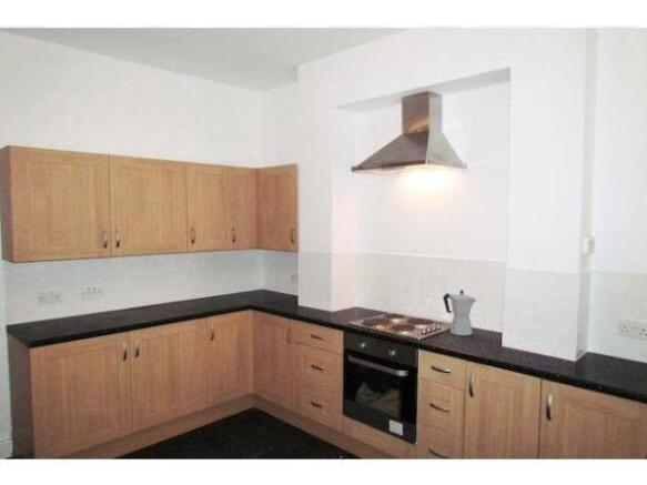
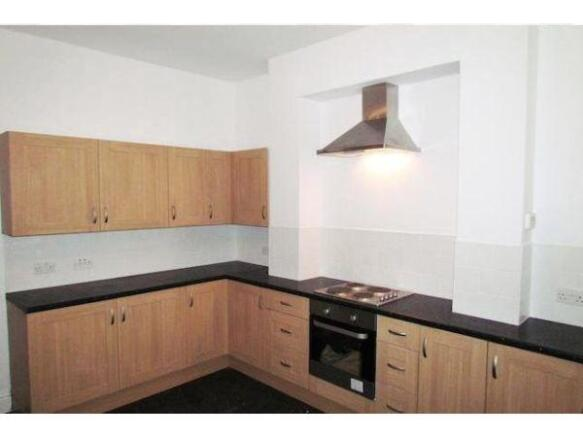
- moka pot [442,289,478,336]
